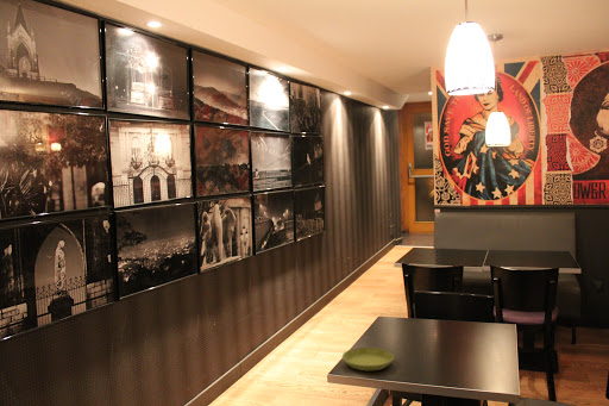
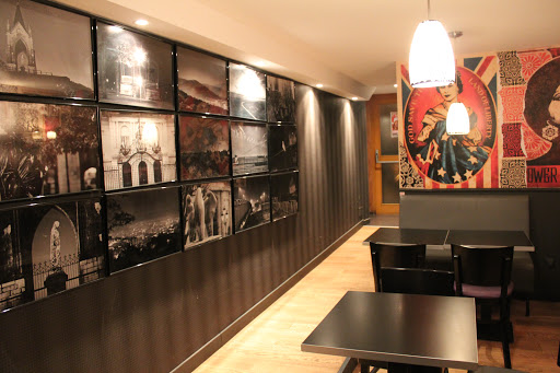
- saucer [341,346,395,371]
